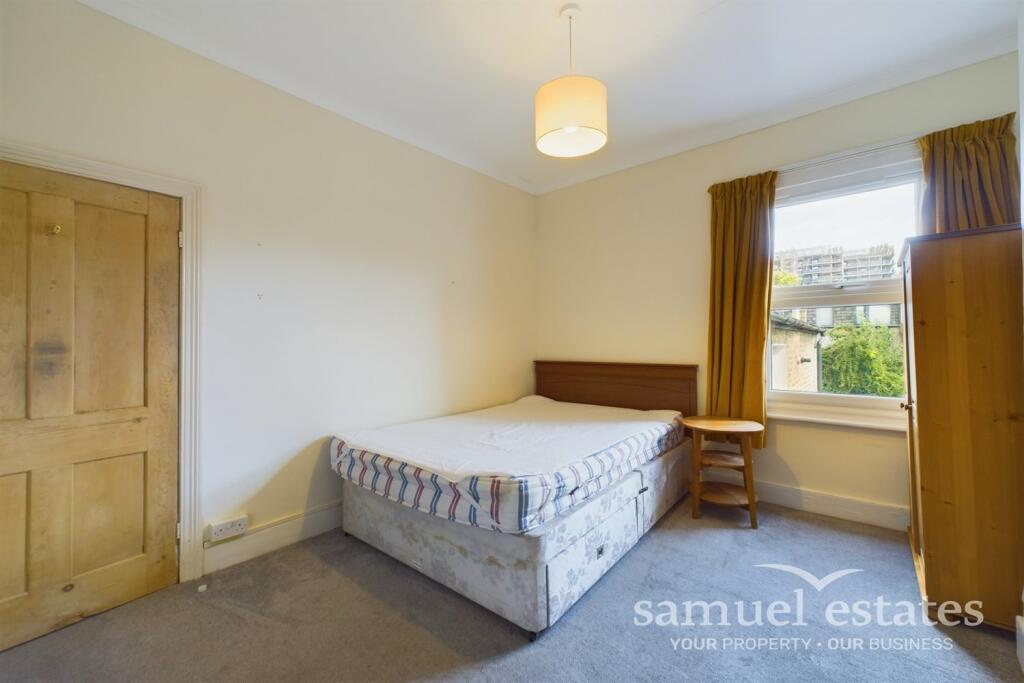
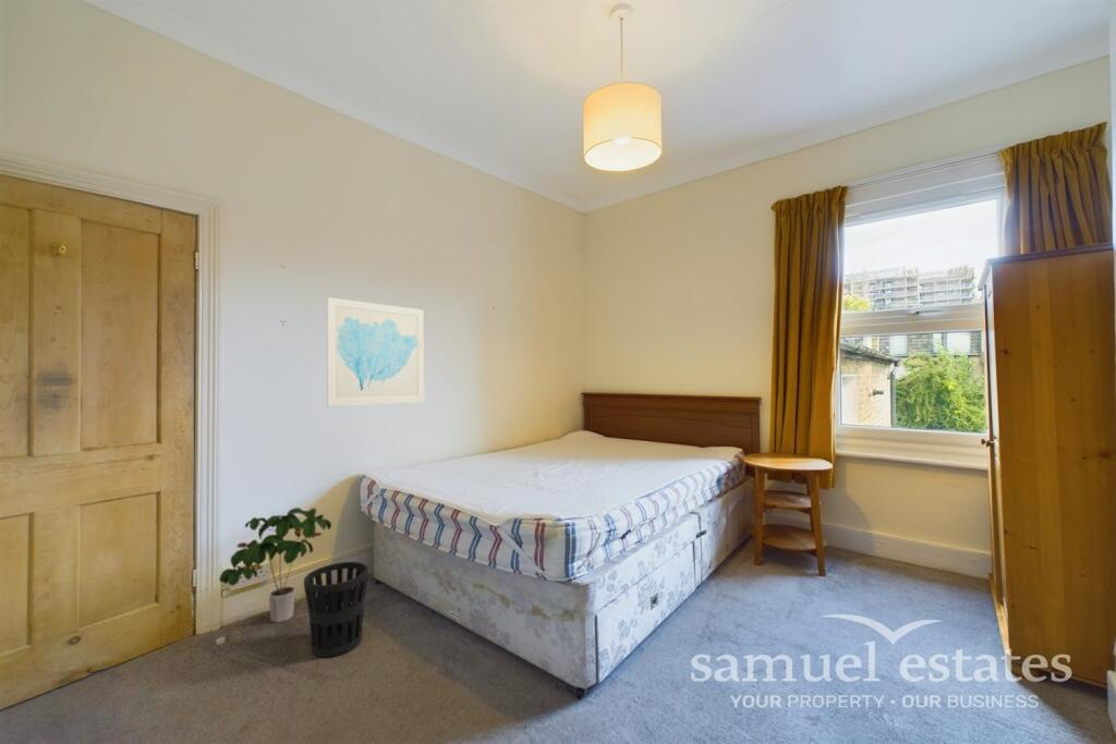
+ wastebasket [303,561,369,658]
+ potted plant [218,507,332,623]
+ wall art [326,296,425,407]
